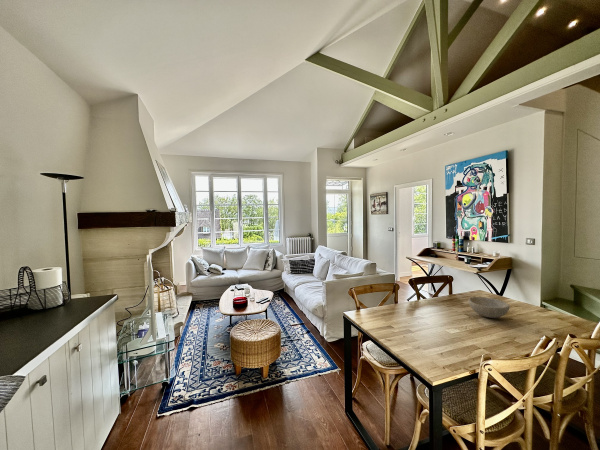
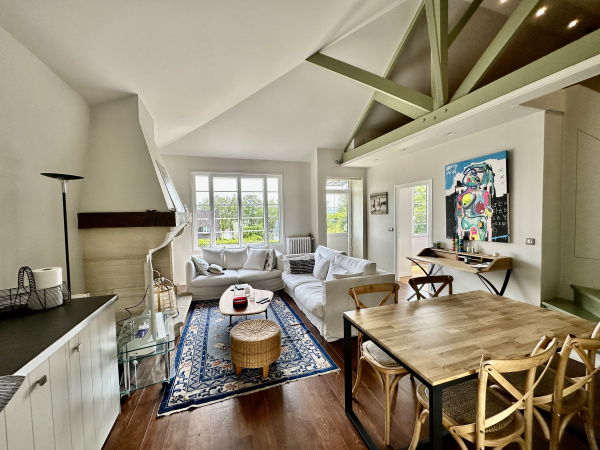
- bowl [468,296,511,319]
